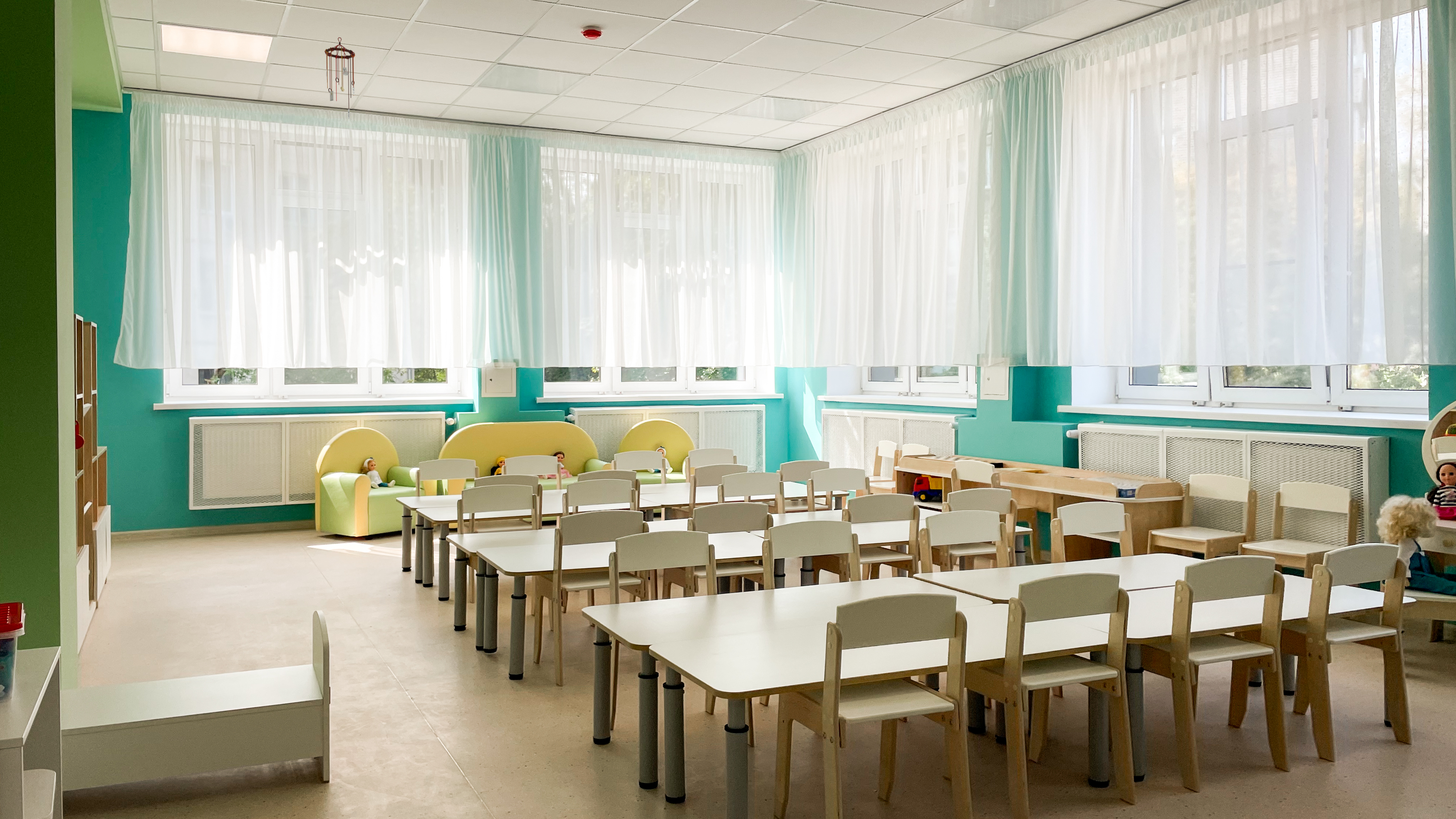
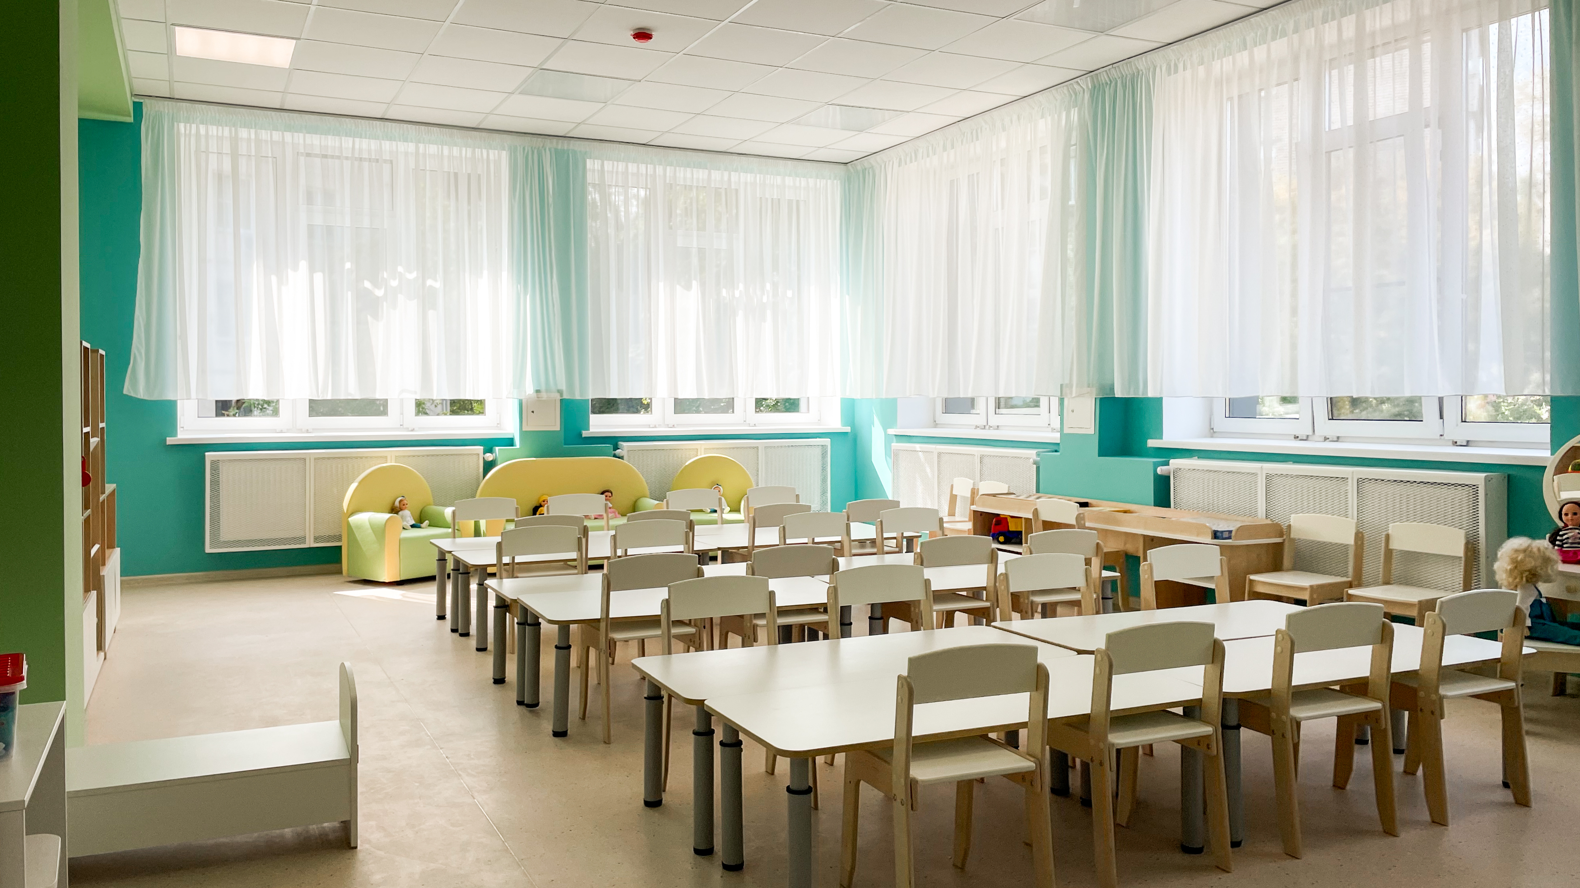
- mobile [324,37,356,119]
